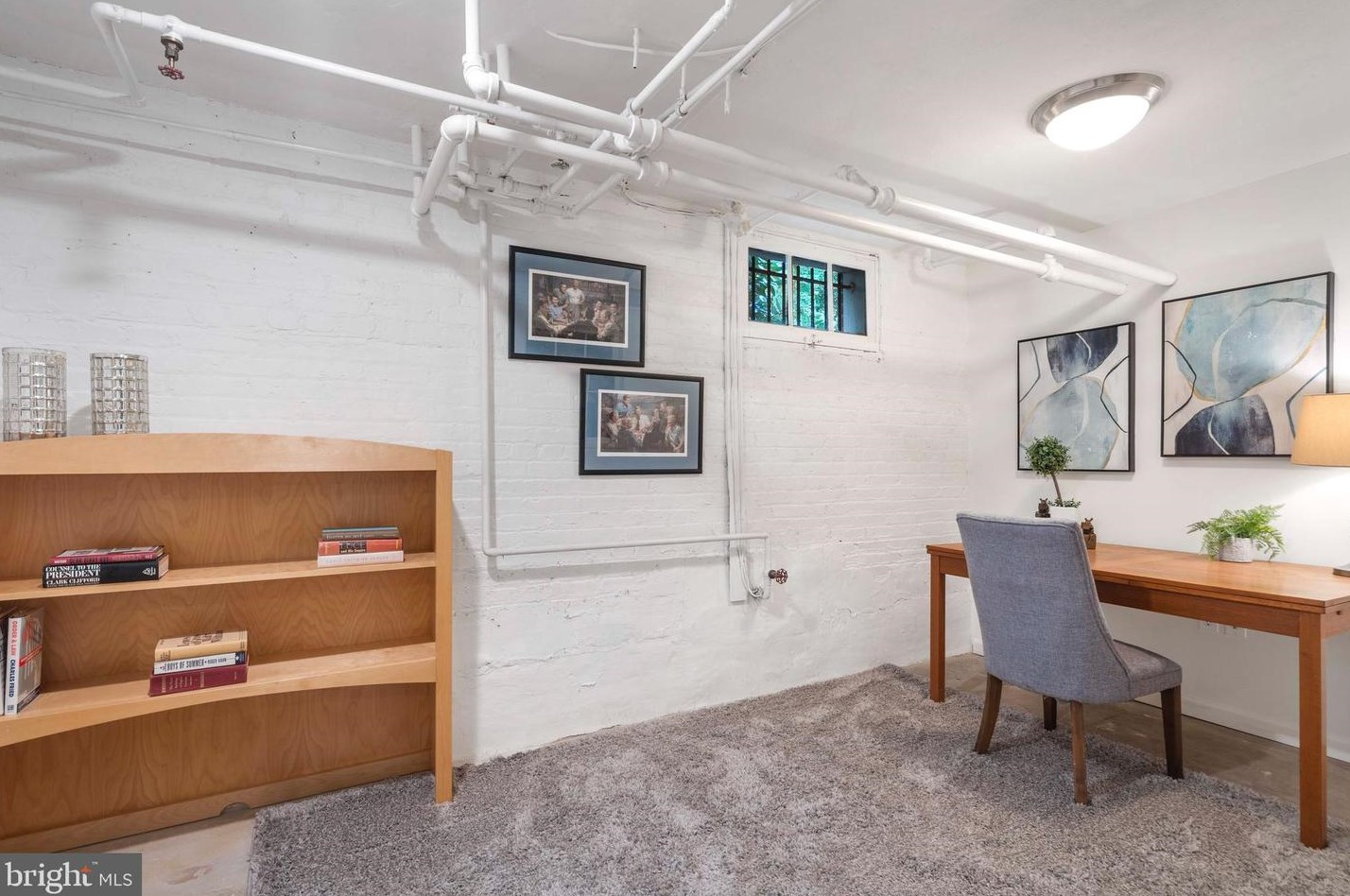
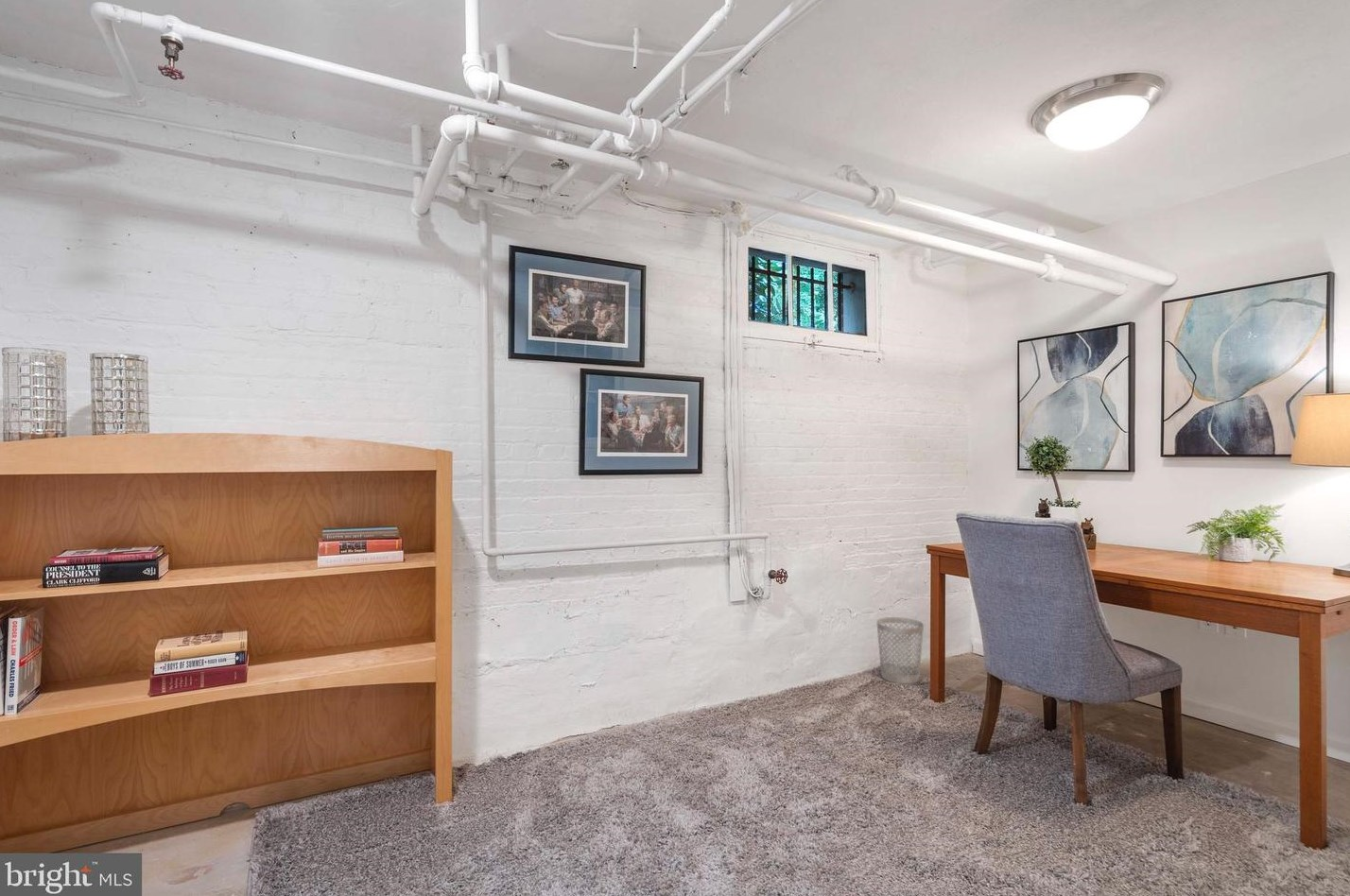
+ wastebasket [875,616,925,684]
